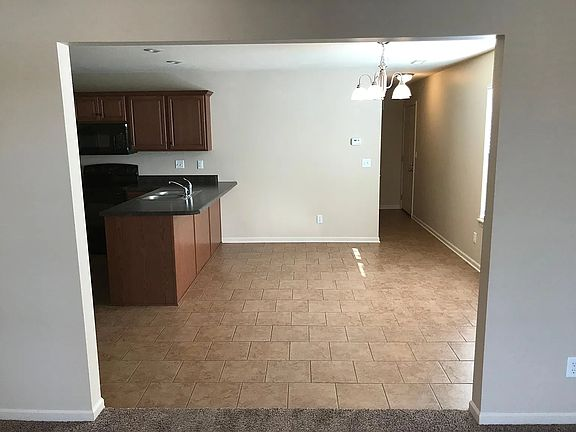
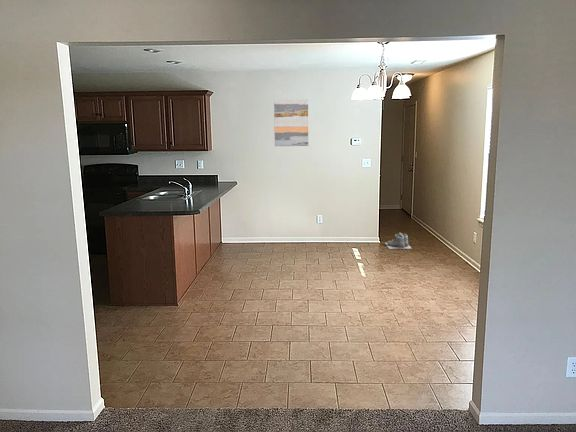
+ wall art [273,99,309,147]
+ boots [384,231,412,250]
